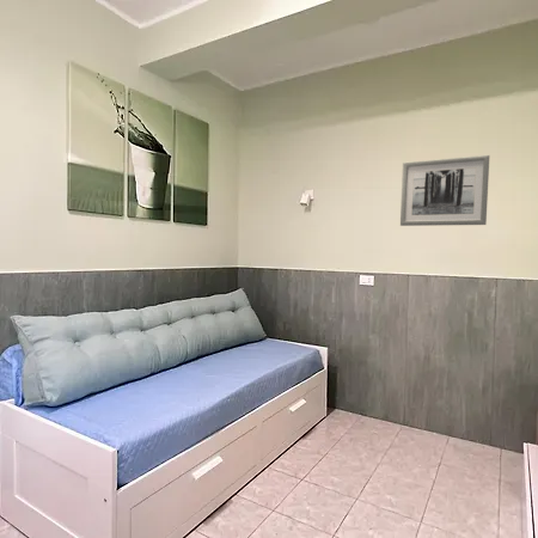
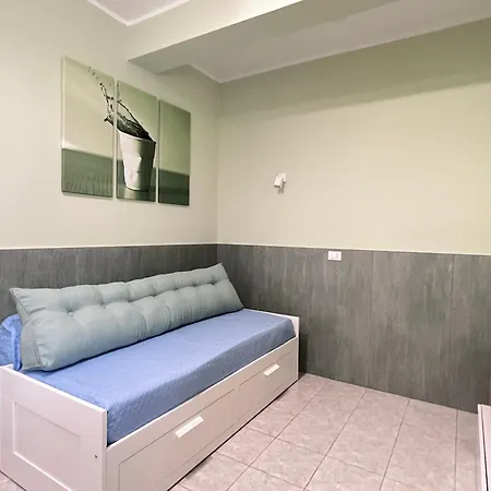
- wall art [399,154,490,227]
